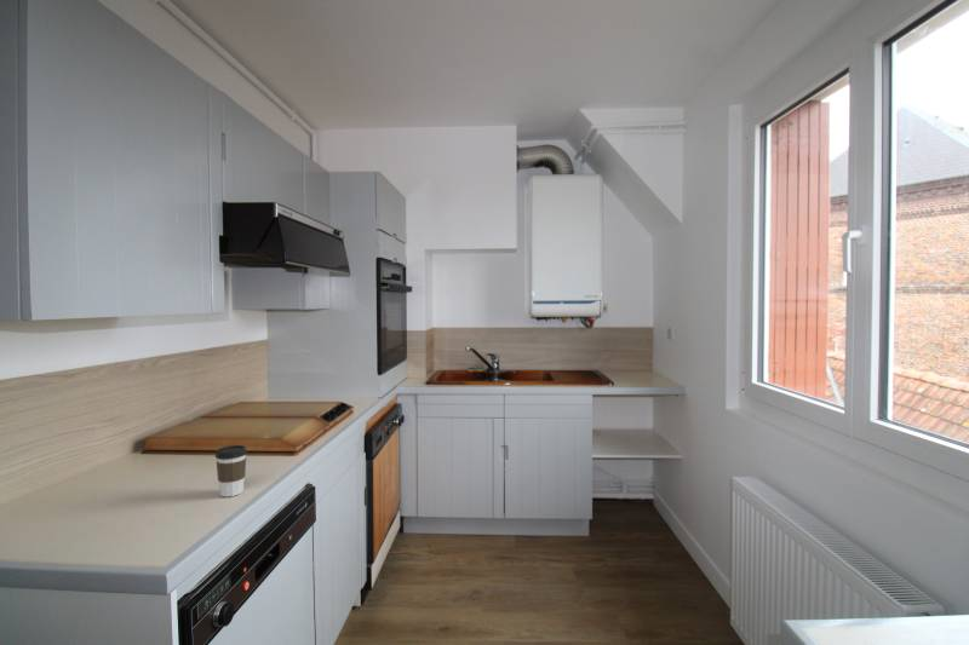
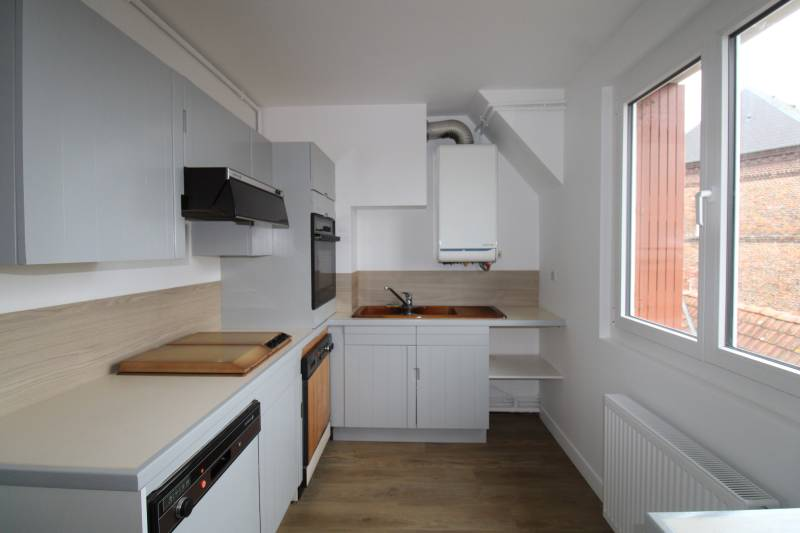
- coffee cup [214,444,248,497]
